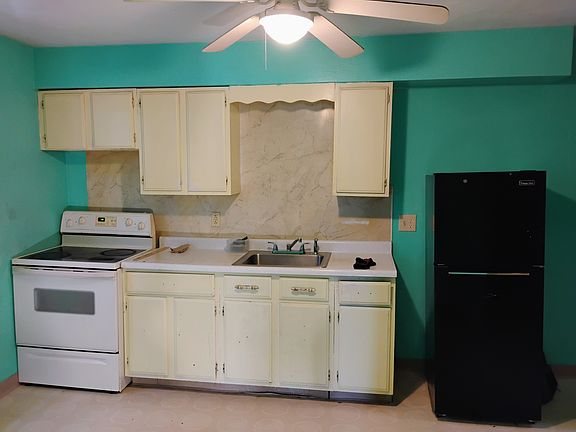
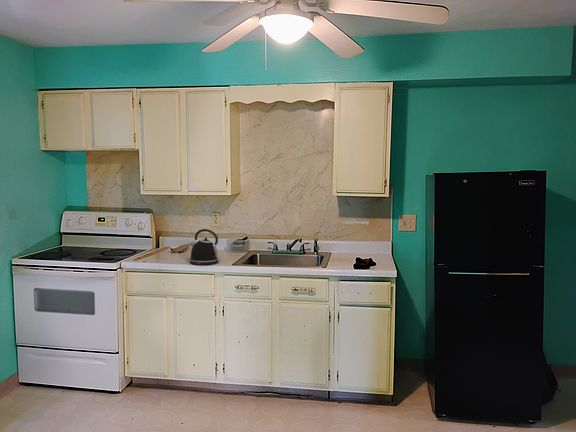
+ kettle [189,228,219,266]
